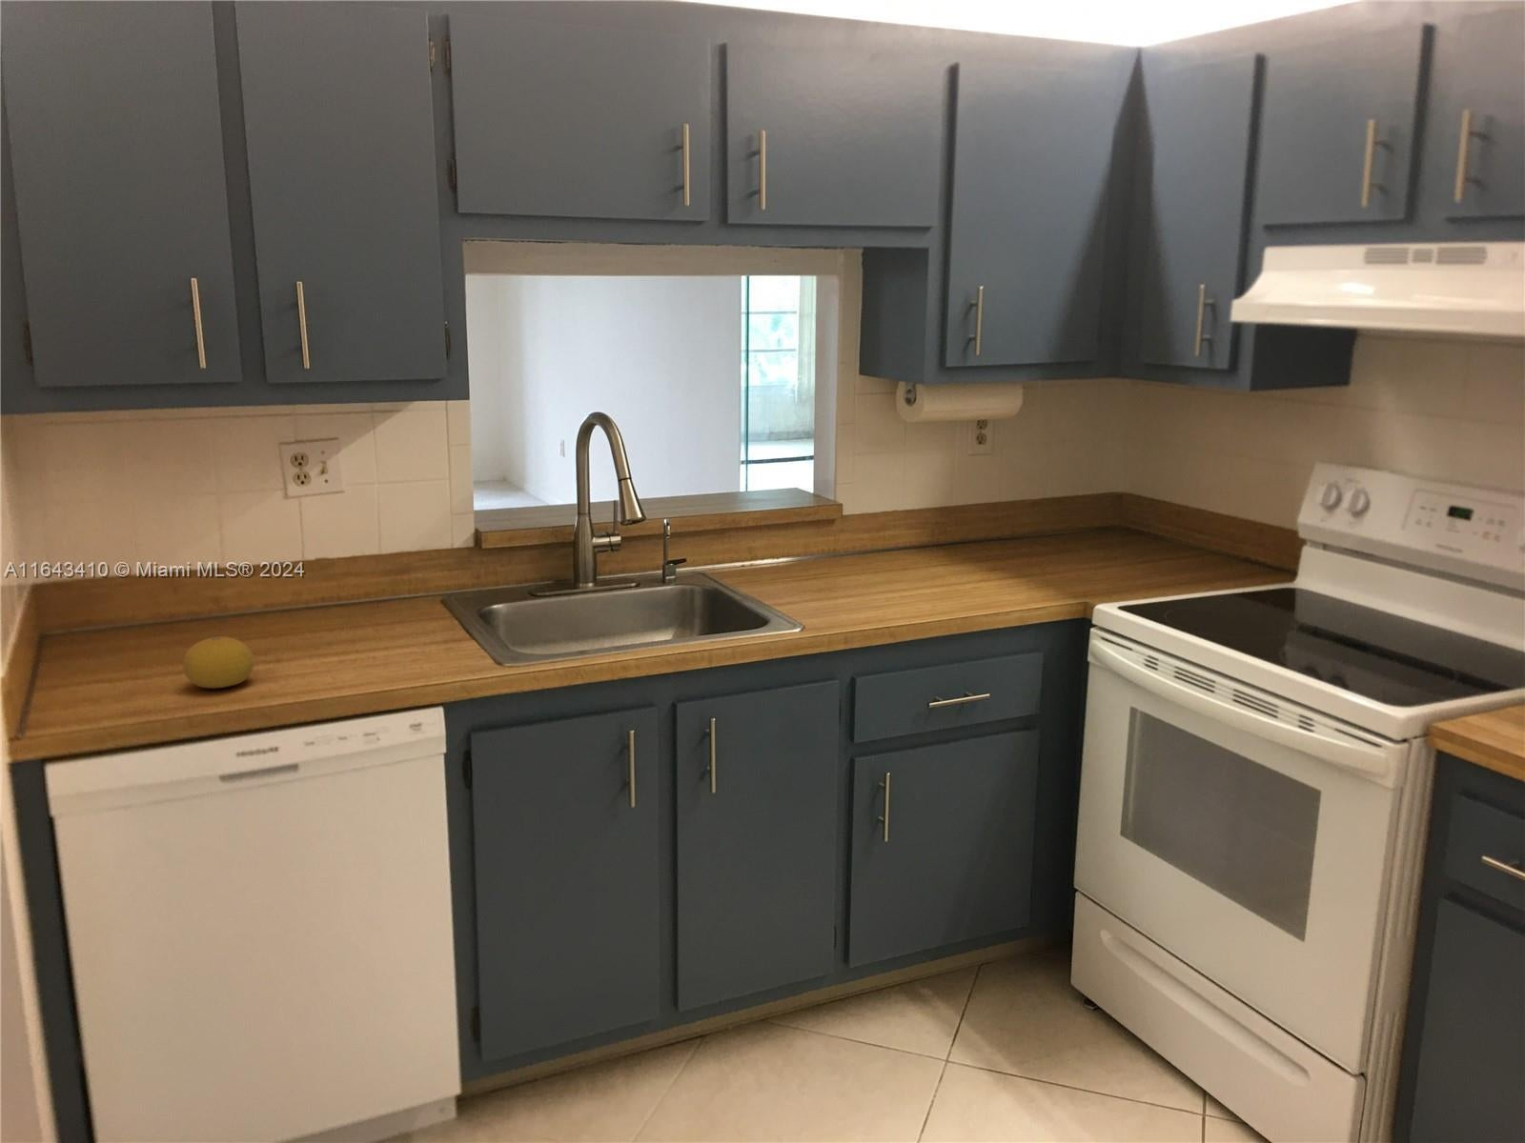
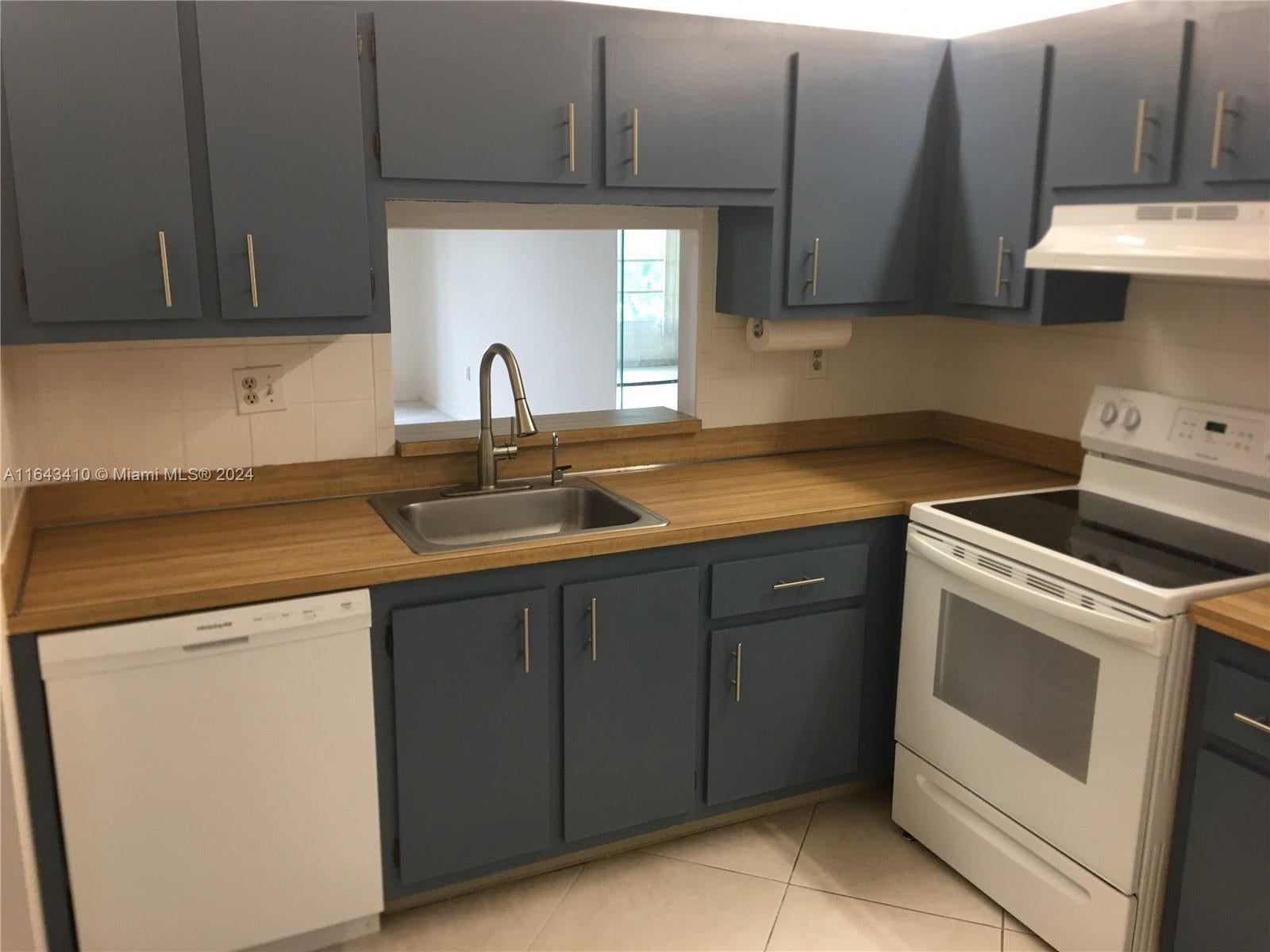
- fruit [183,635,256,689]
